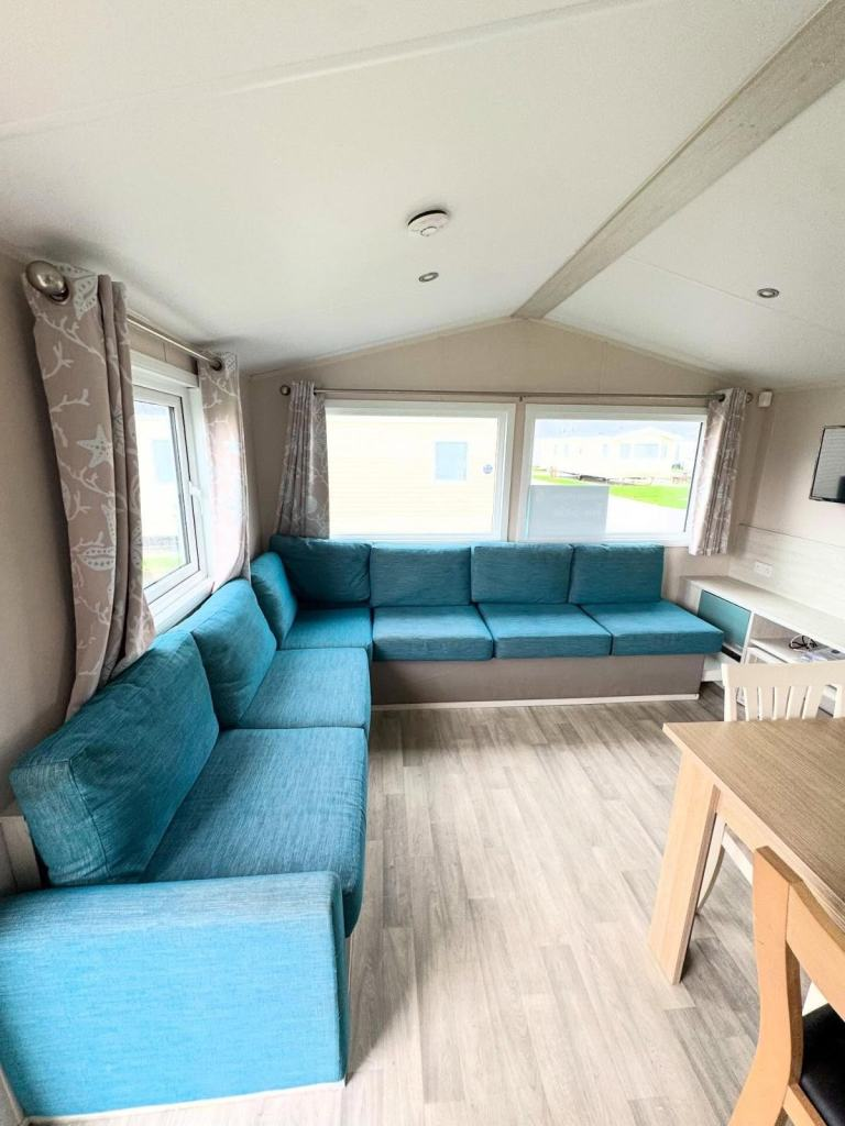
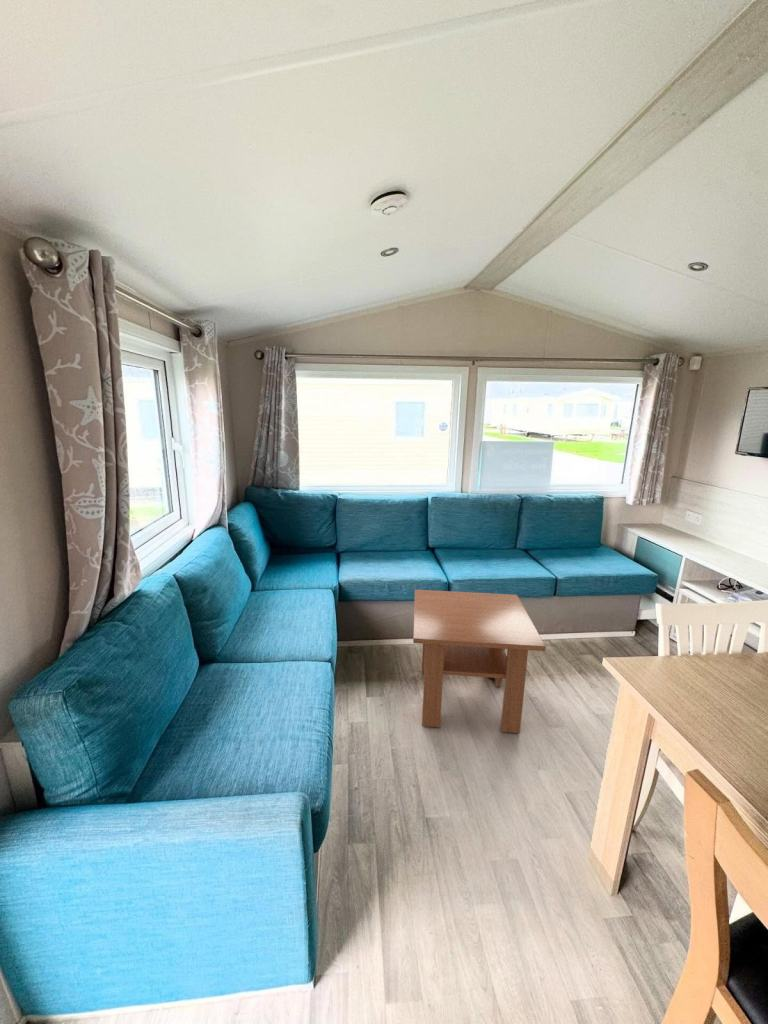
+ coffee table [412,589,547,734]
